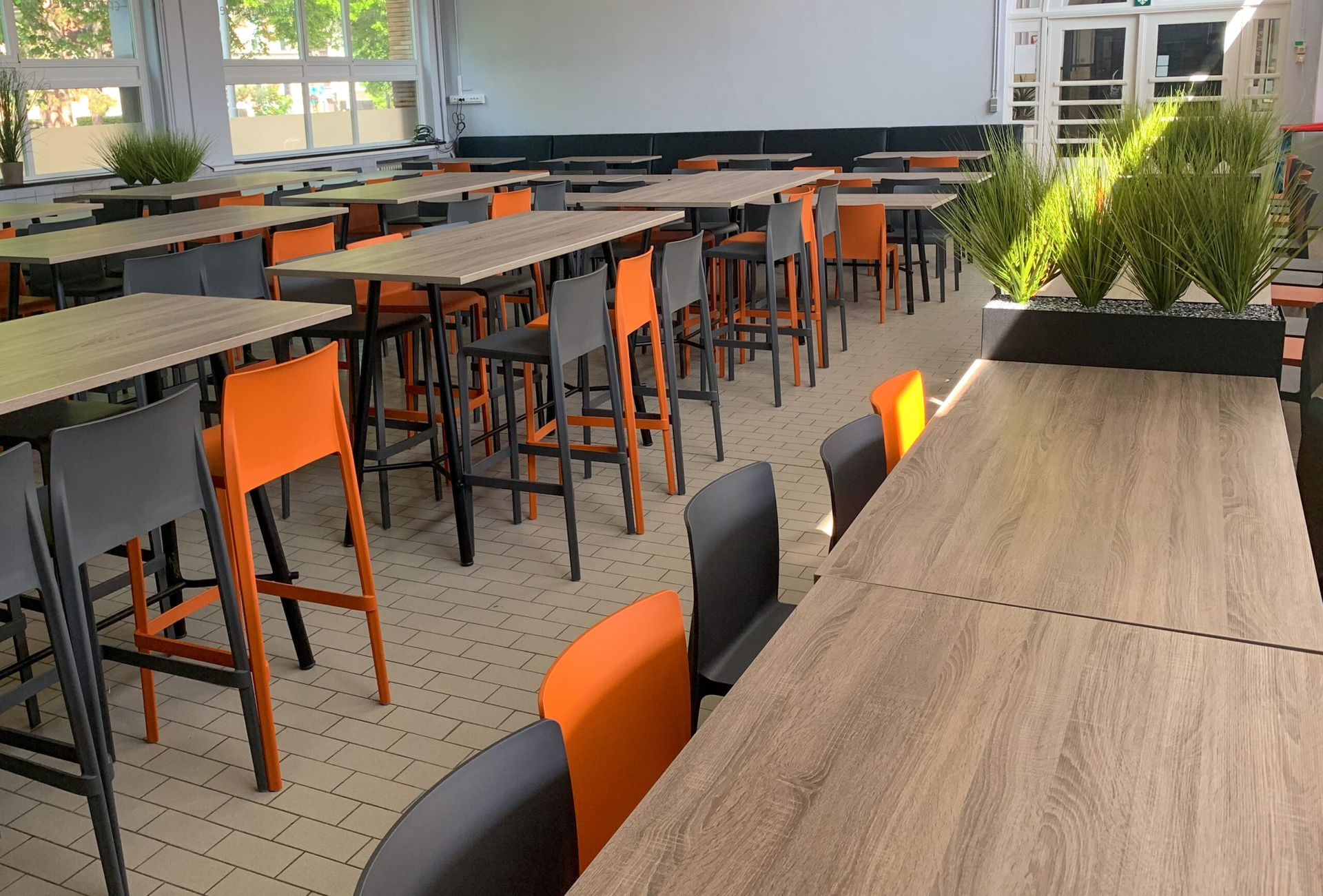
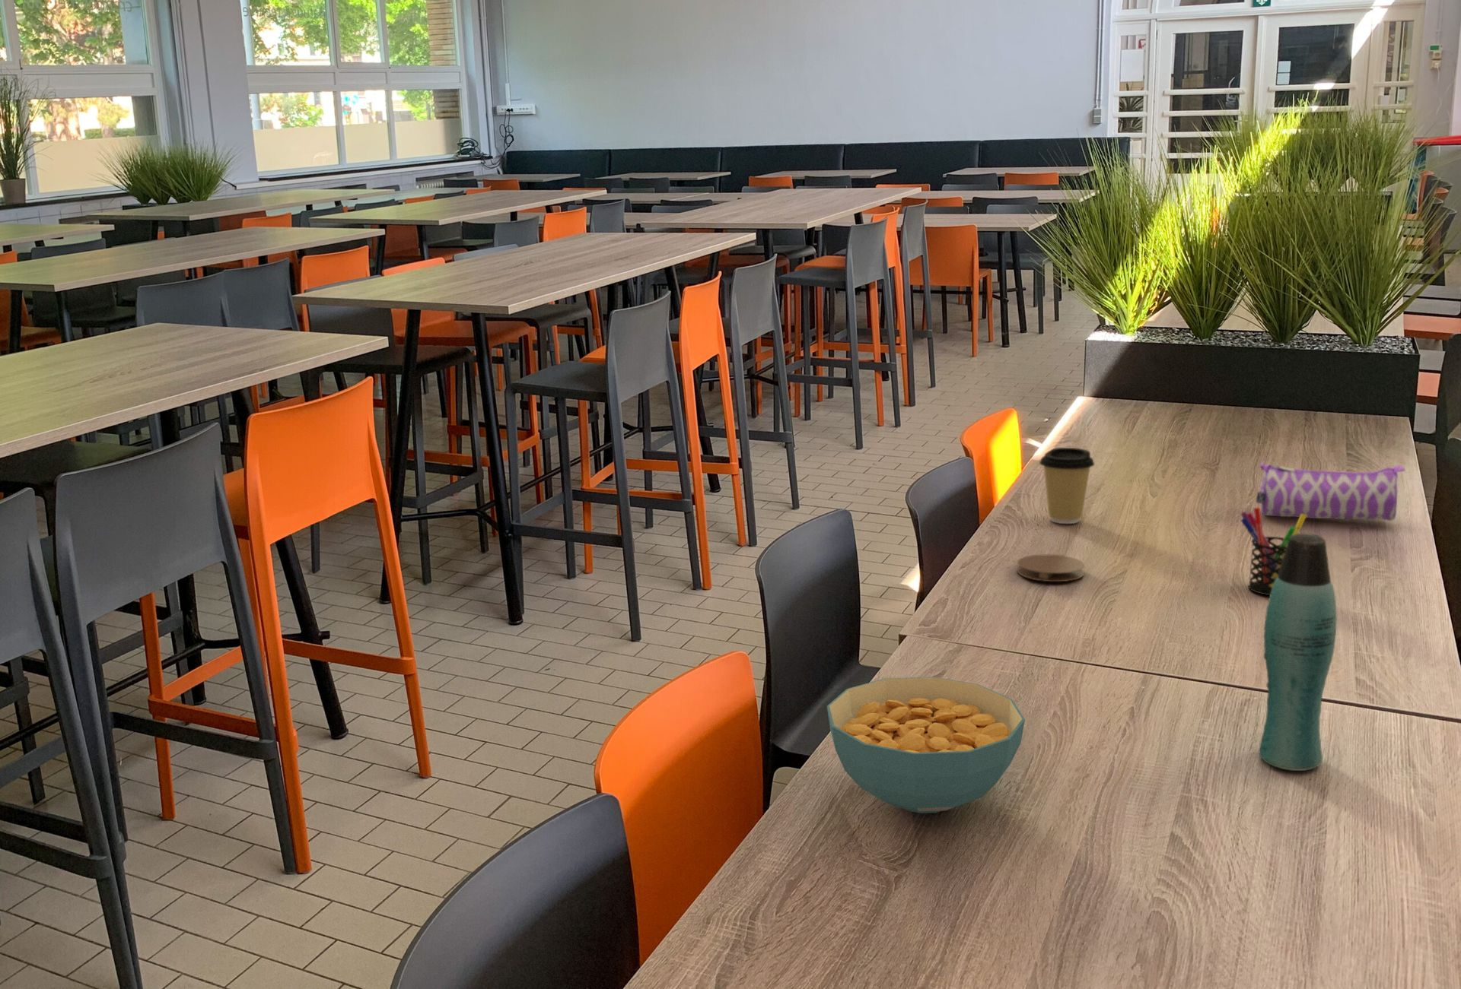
+ pen holder [1240,507,1306,596]
+ bottle [1258,533,1337,772]
+ pencil case [1256,460,1406,521]
+ cereal bowl [826,676,1026,815]
+ coaster [1017,554,1086,583]
+ coffee cup [1039,447,1095,524]
